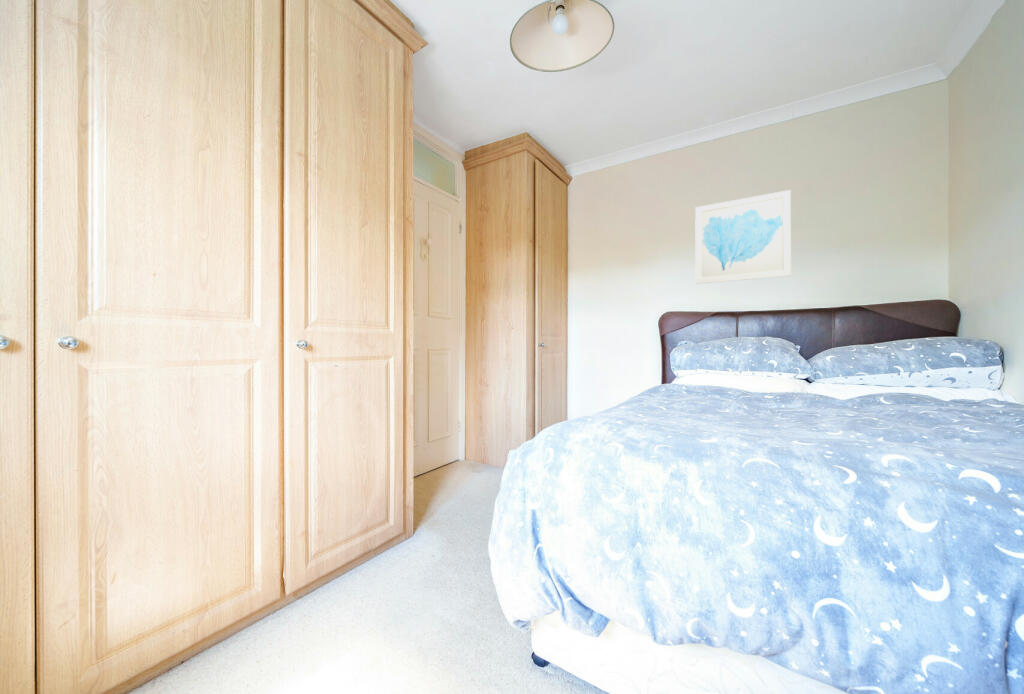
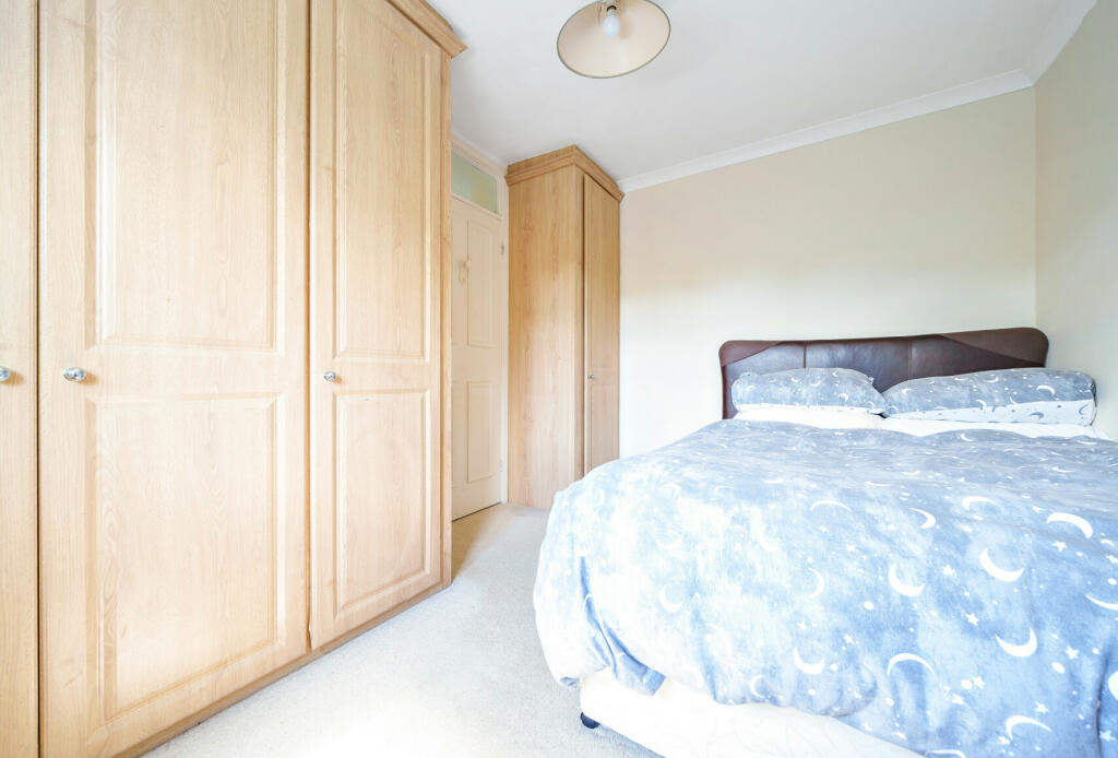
- wall art [694,189,792,285]
